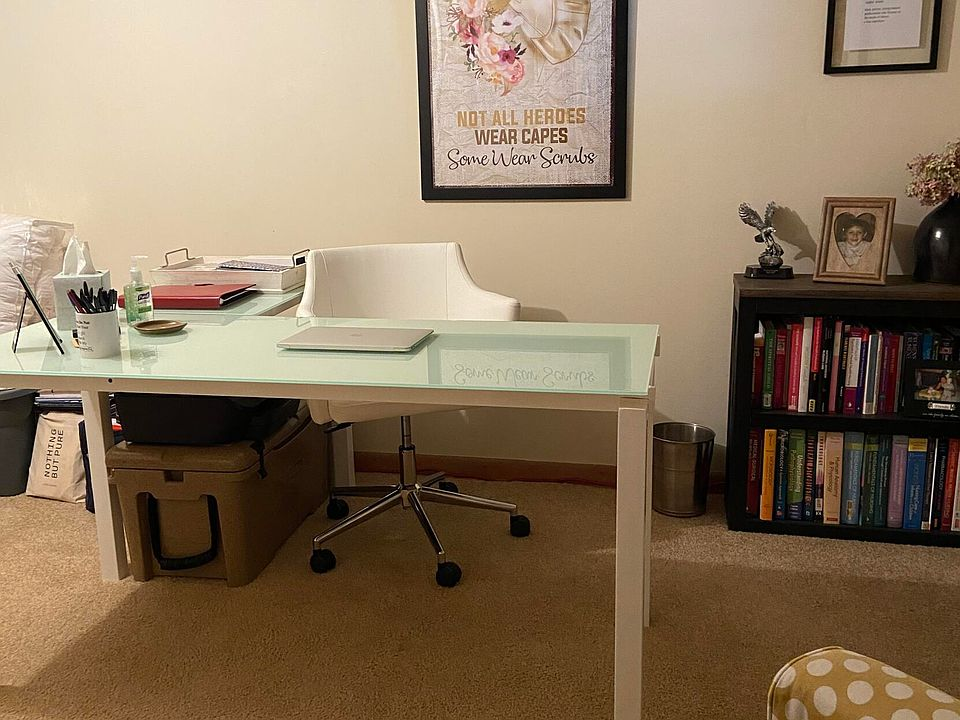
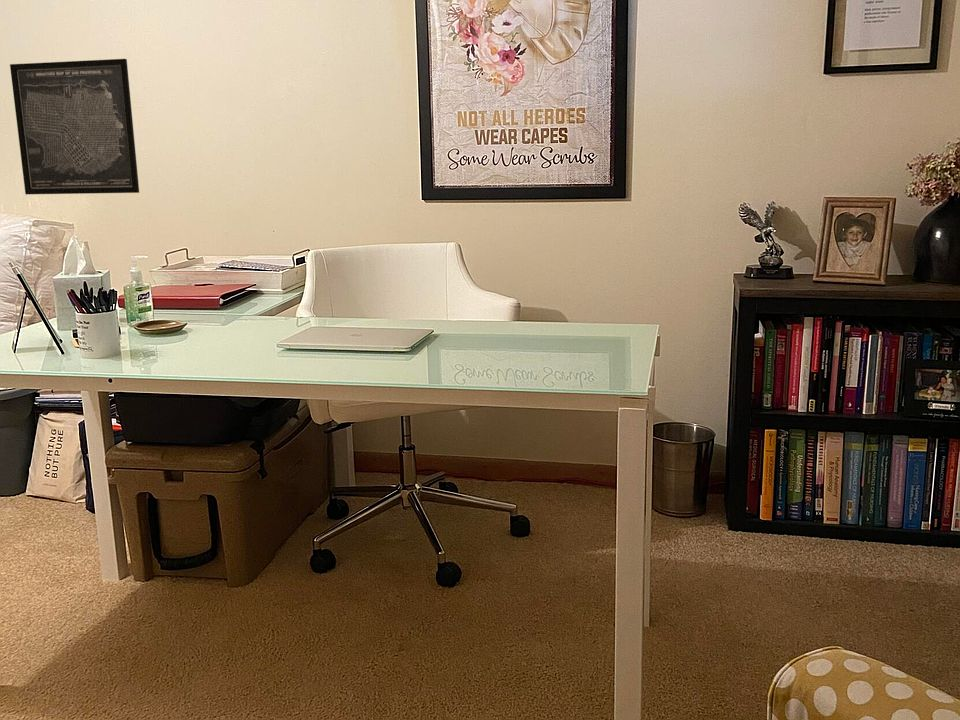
+ wall art [9,58,140,195]
